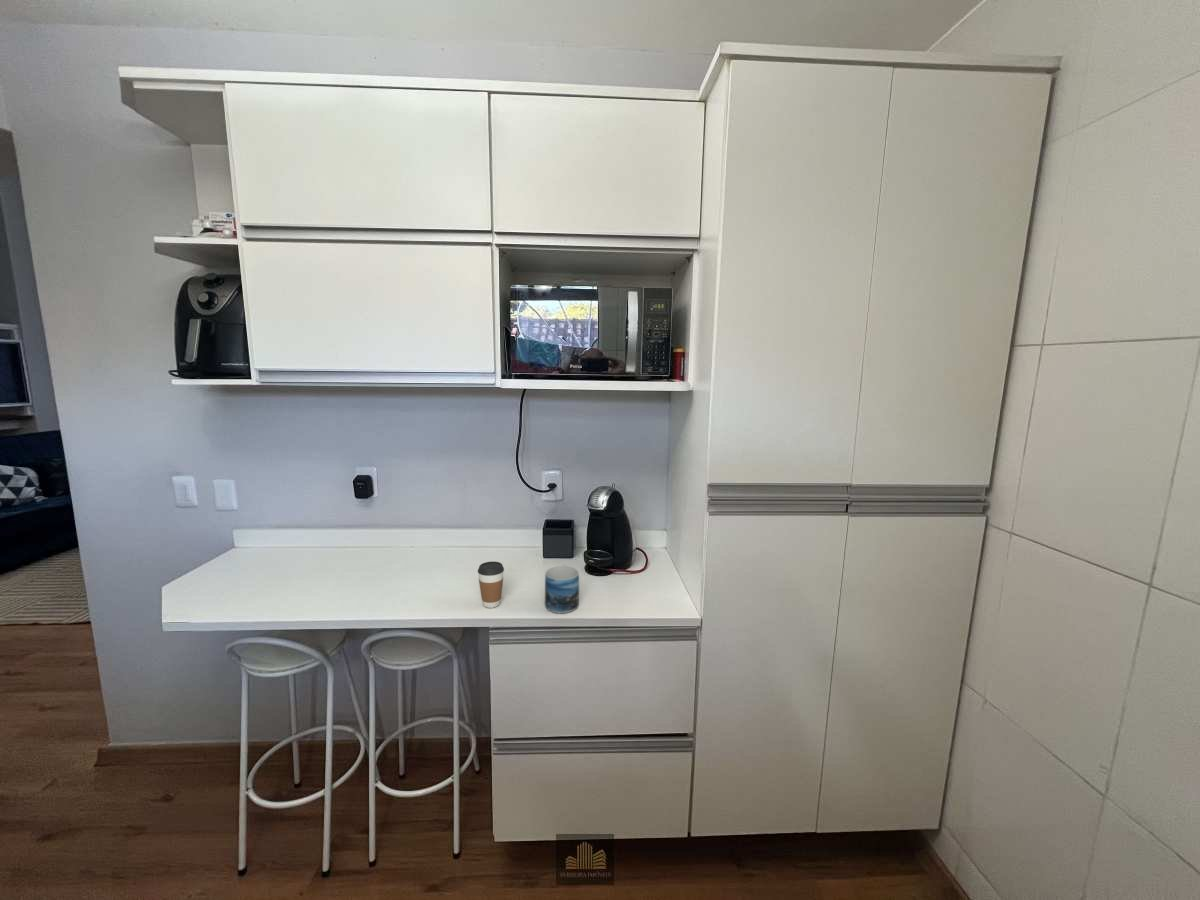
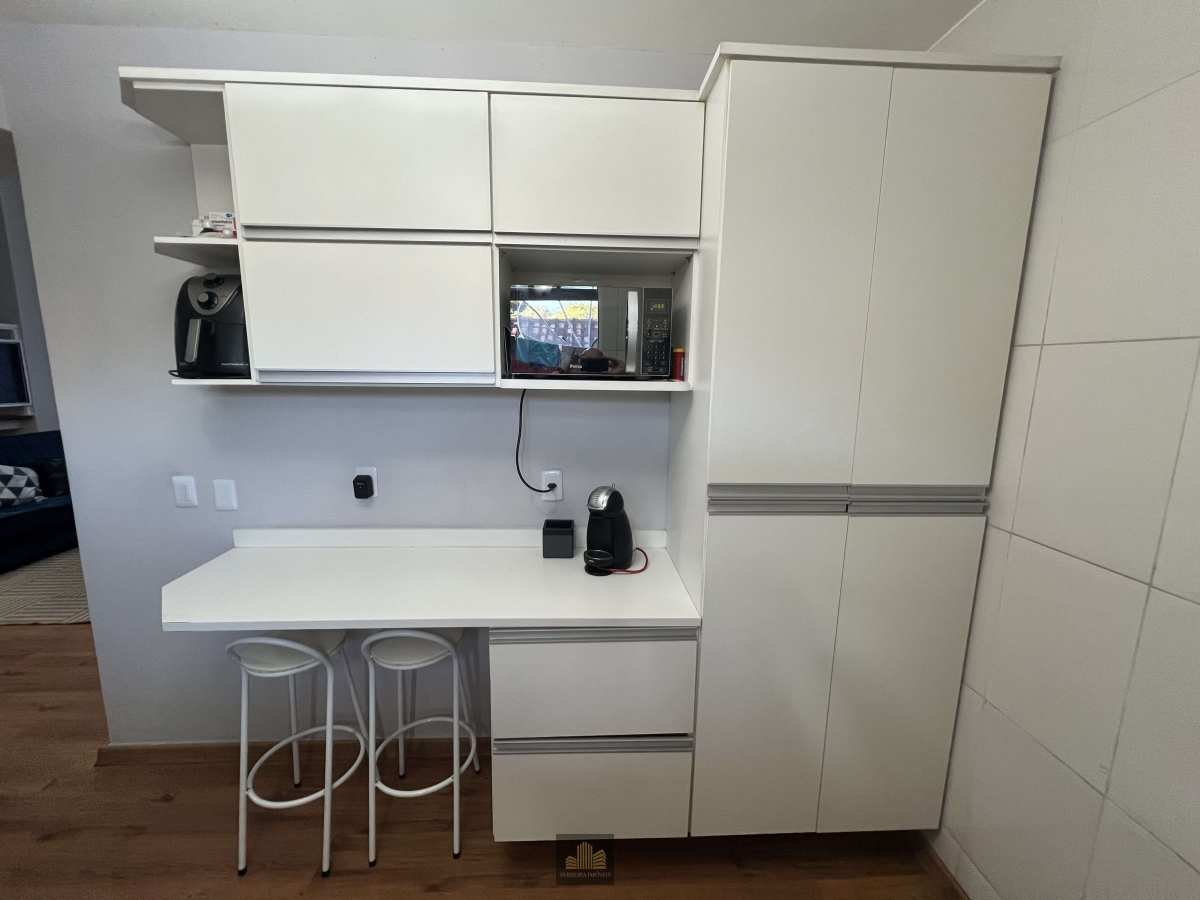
- coffee cup [477,561,505,609]
- mug [544,563,580,614]
